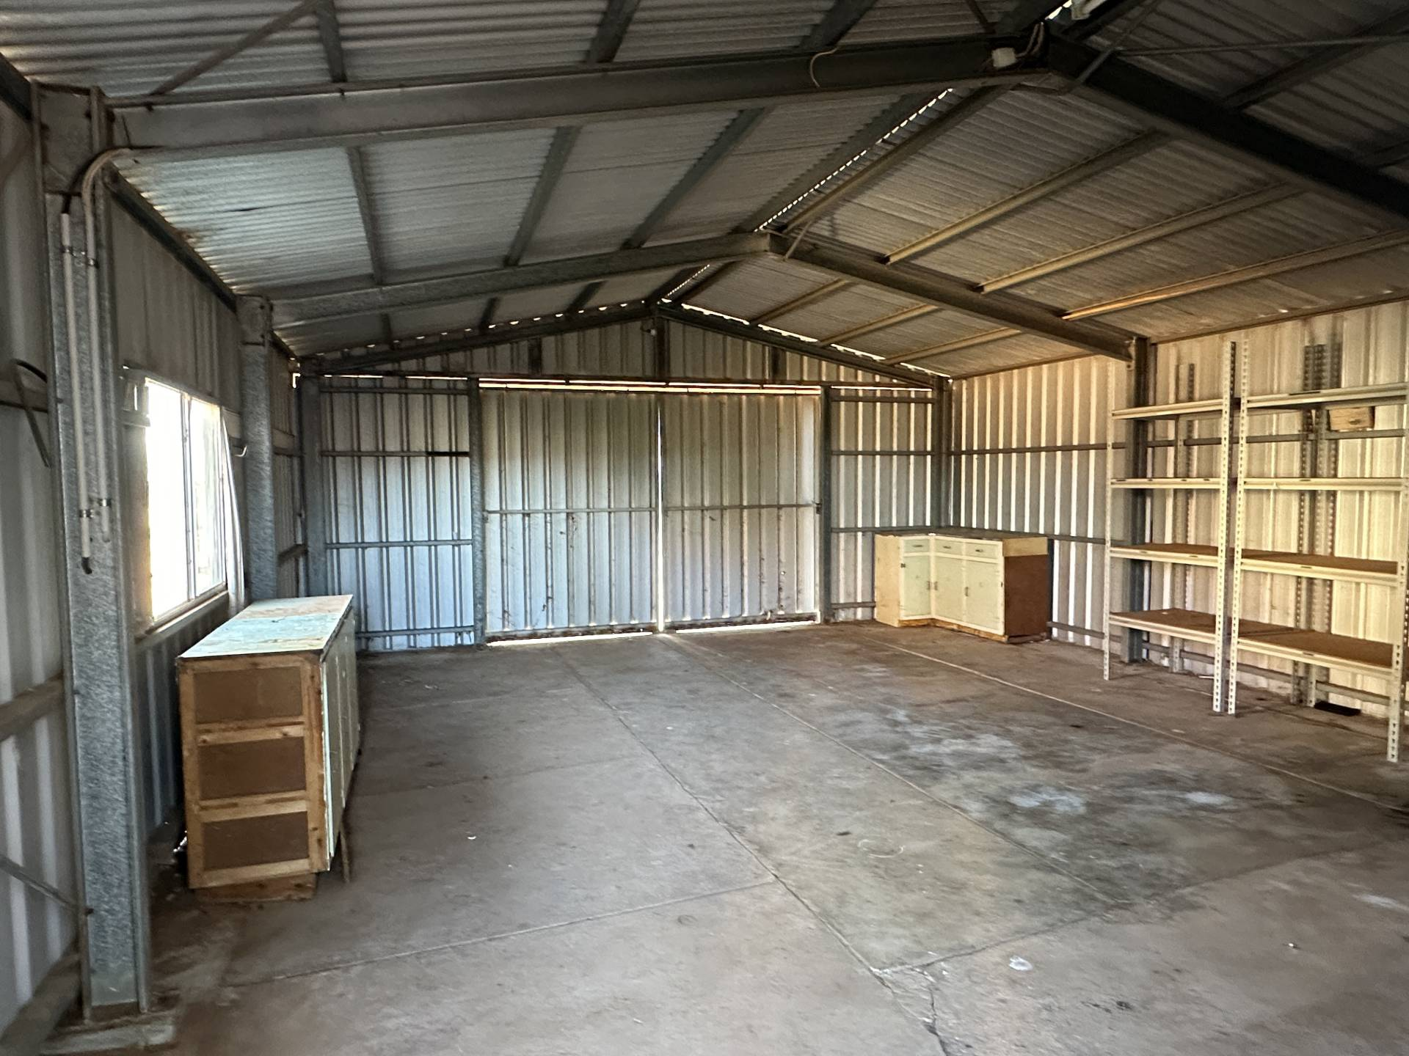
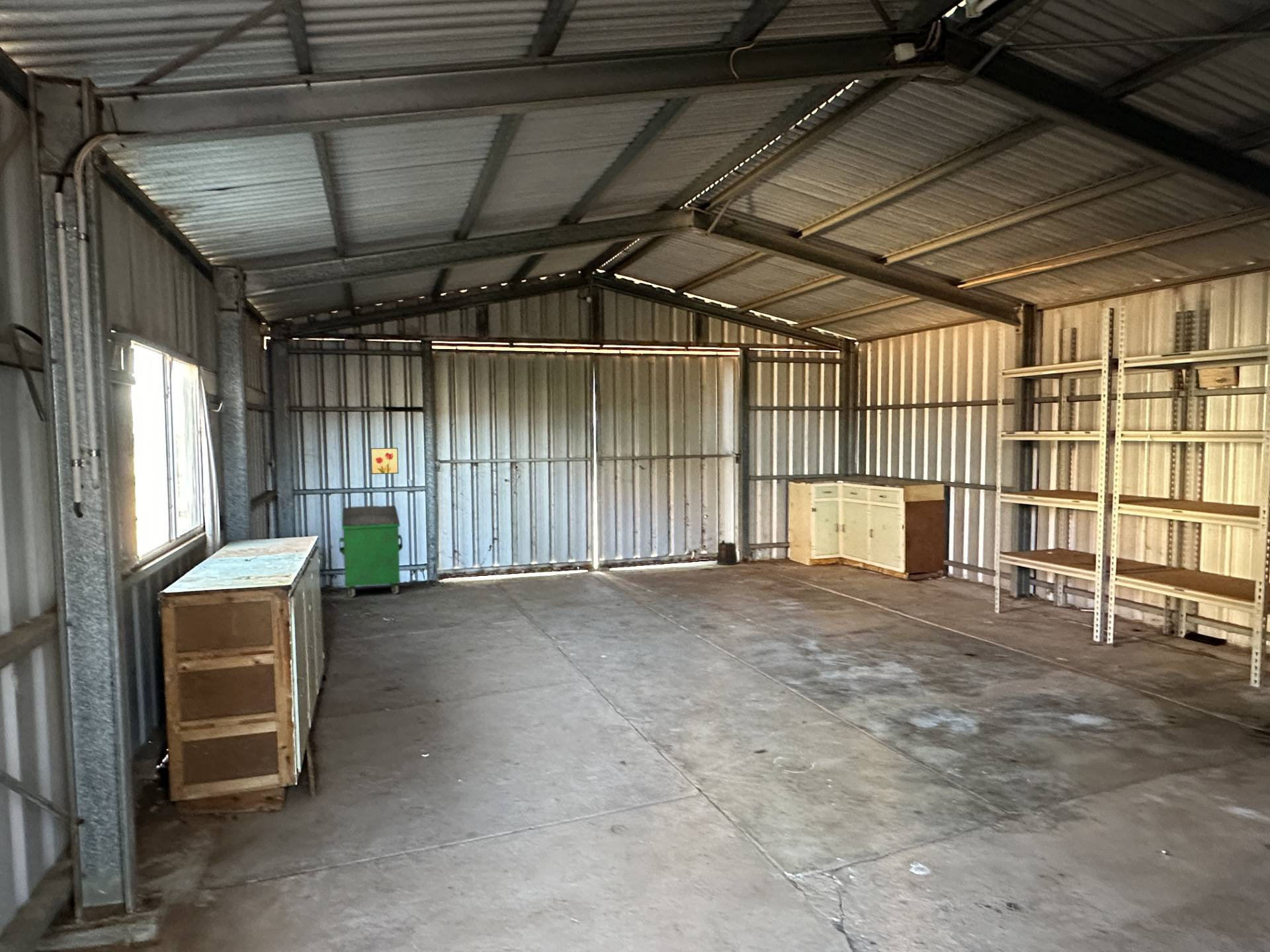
+ wall art [370,447,399,475]
+ bucket [716,539,738,566]
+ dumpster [339,505,403,598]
